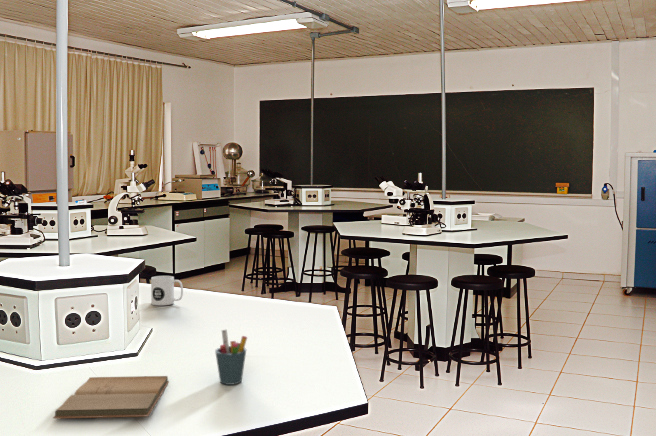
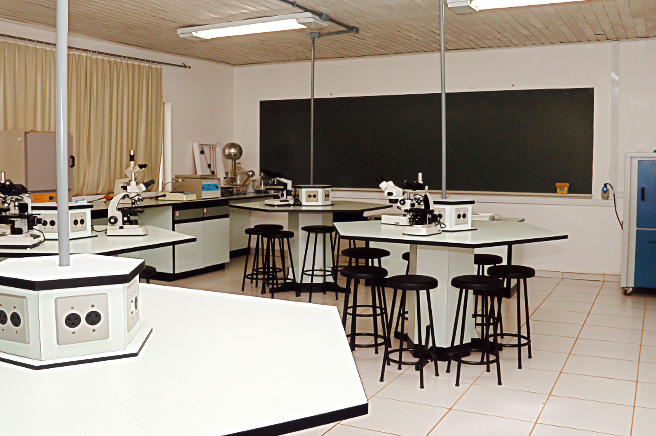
- pen holder [214,329,248,386]
- book [52,375,170,419]
- mug [150,275,184,306]
